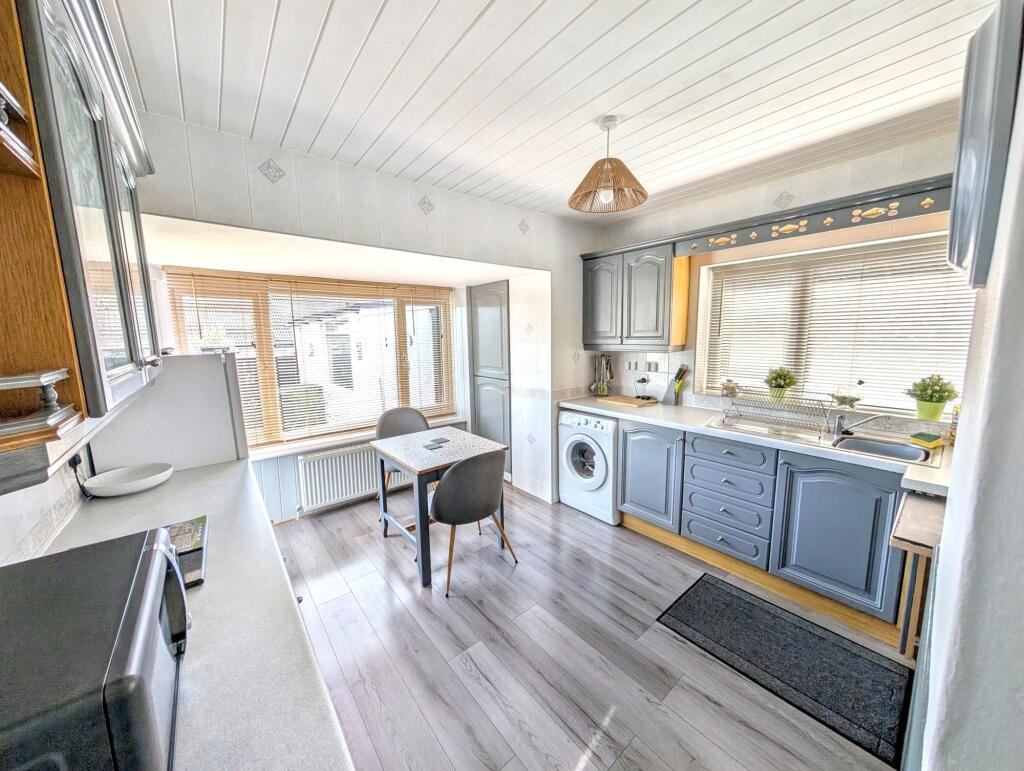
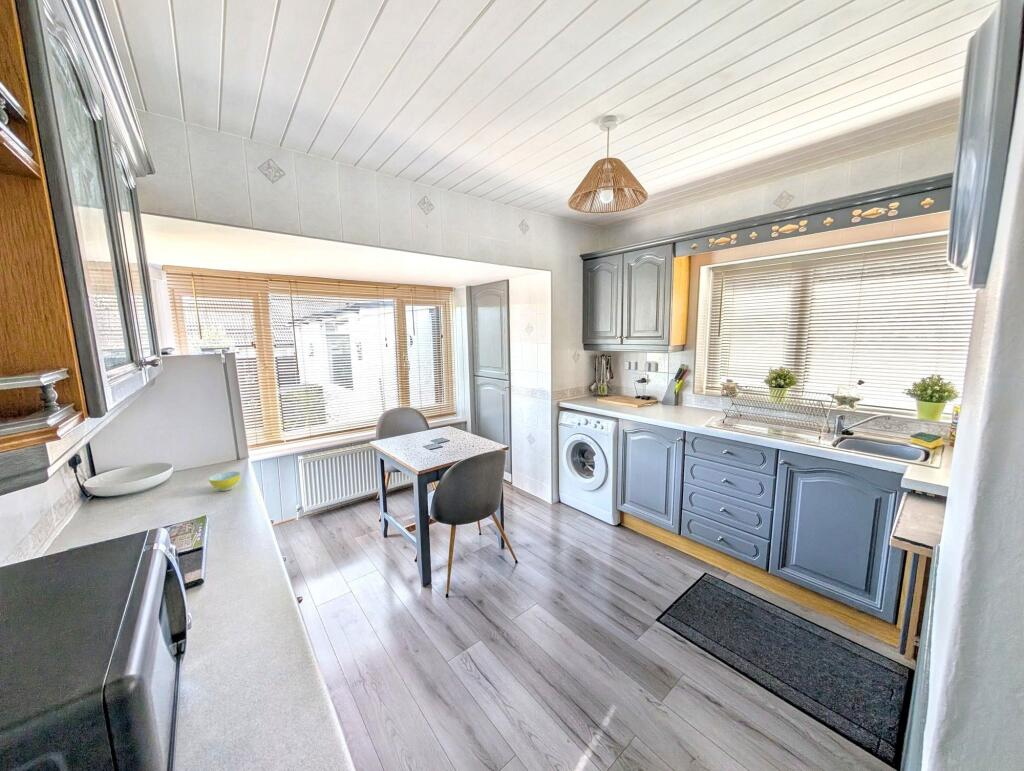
+ bowl [208,470,242,492]
